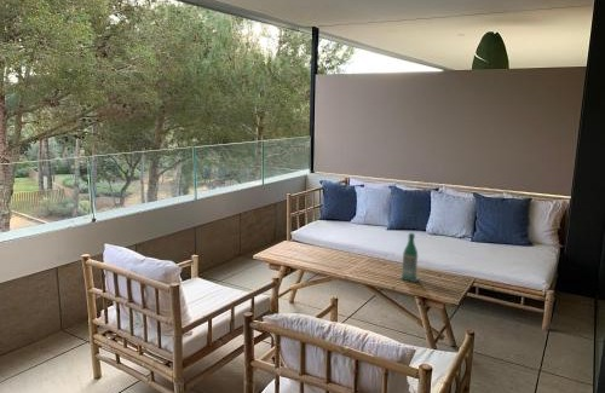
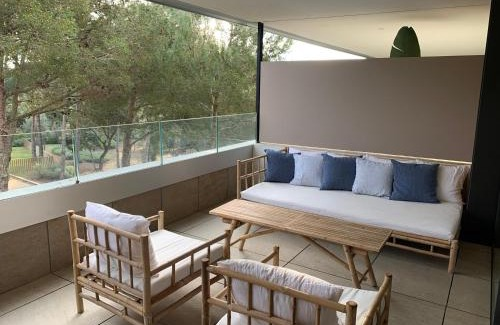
- bottle [398,232,421,283]
